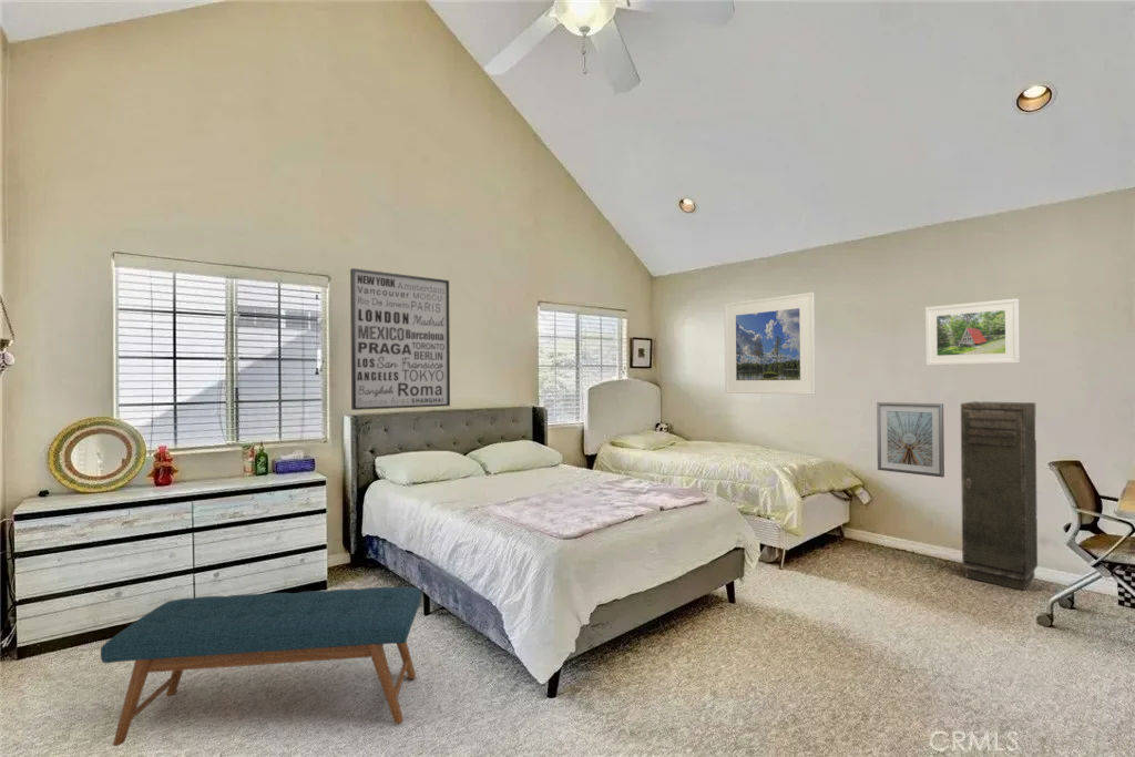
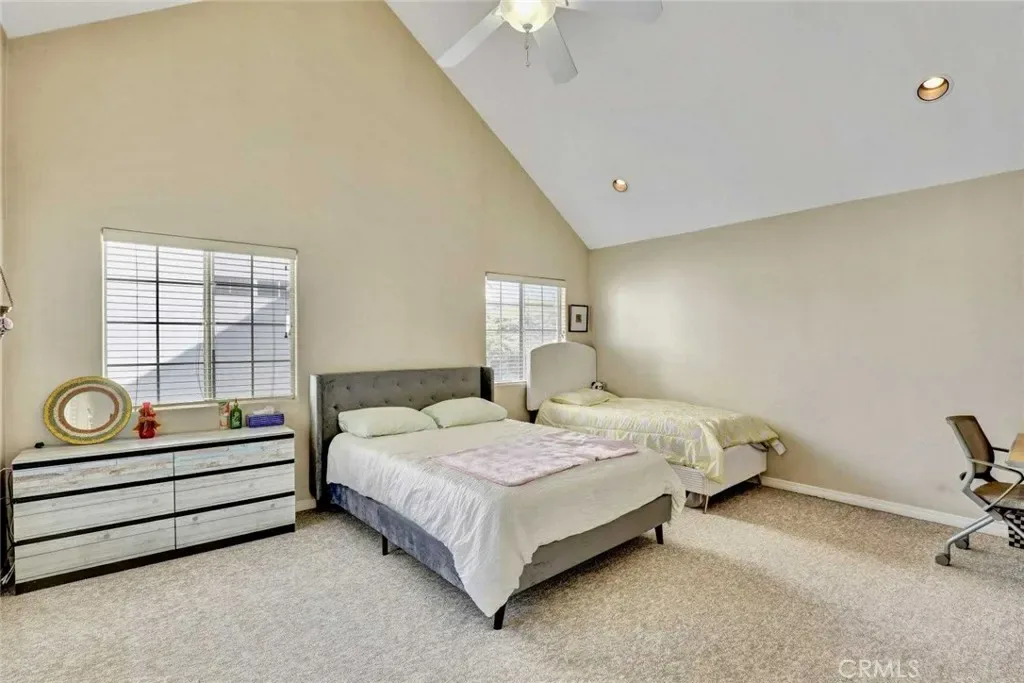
- picture frame [876,401,945,479]
- wall art [349,267,451,411]
- storage cabinet [960,400,1039,592]
- bench [100,586,422,747]
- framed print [924,297,1021,367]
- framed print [724,291,817,396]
